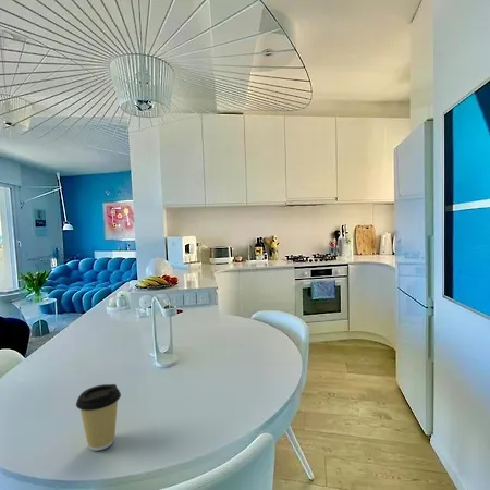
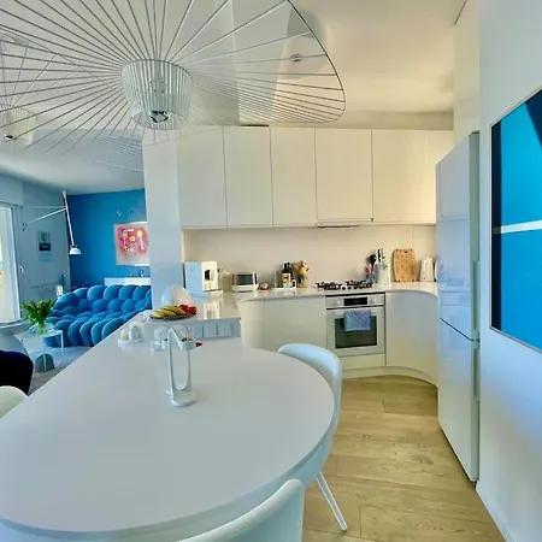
- coffee cup [75,383,122,452]
